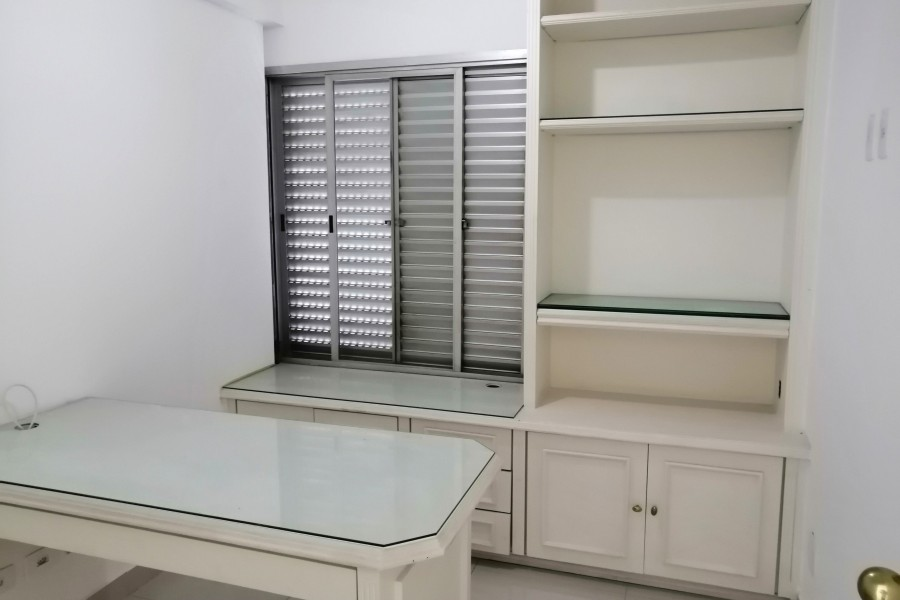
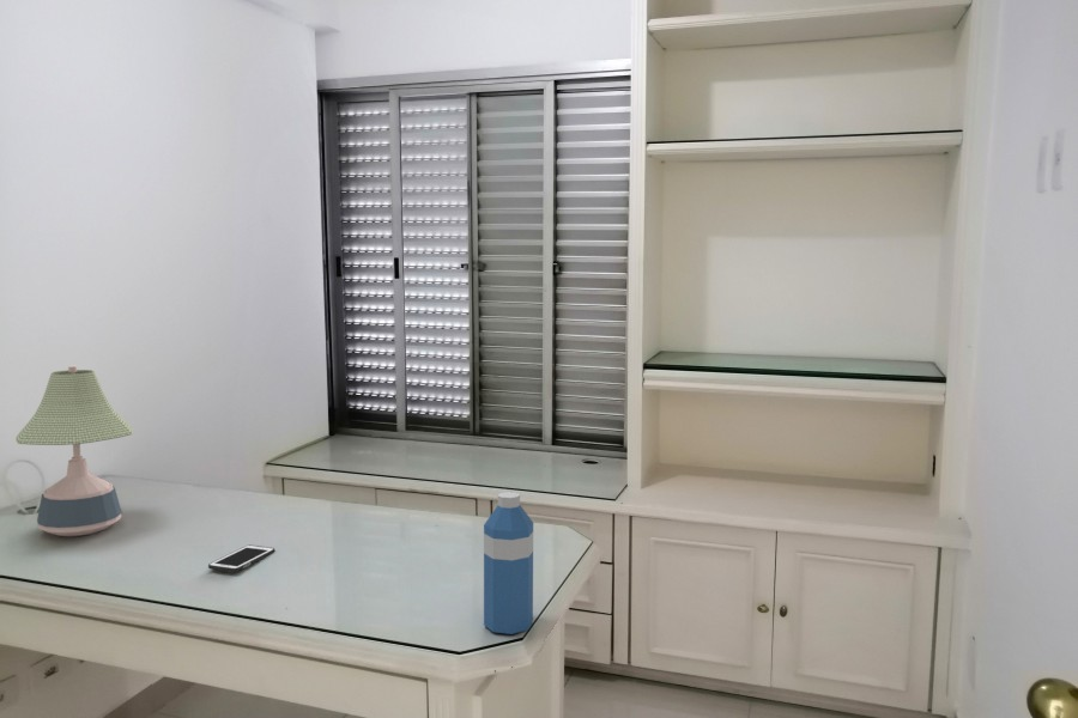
+ desk lamp [14,365,134,537]
+ cell phone [207,544,275,573]
+ water bottle [483,491,534,635]
